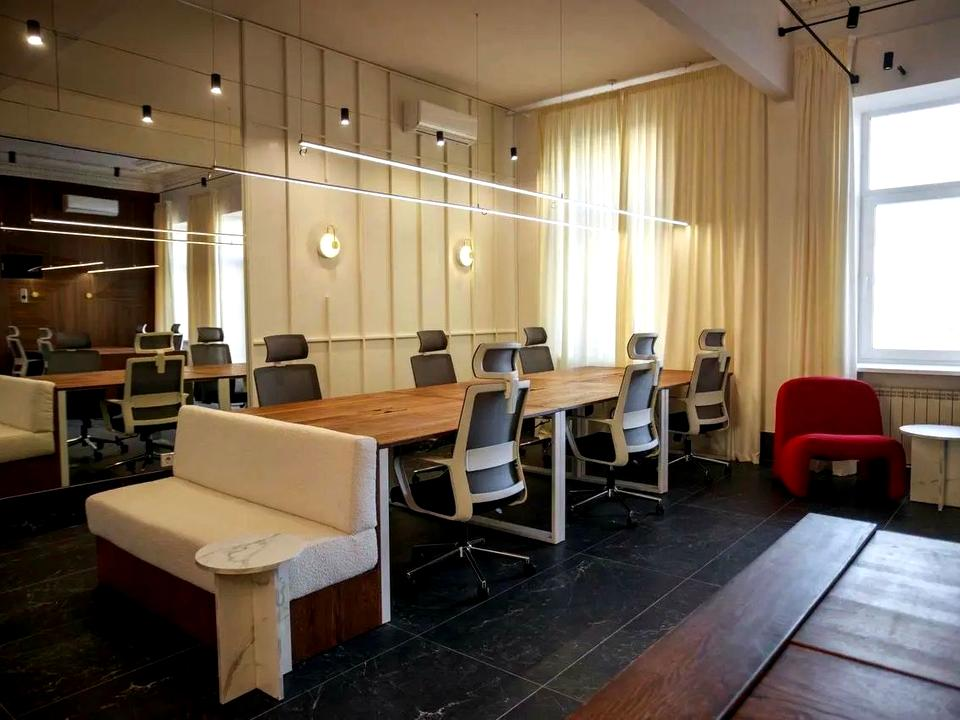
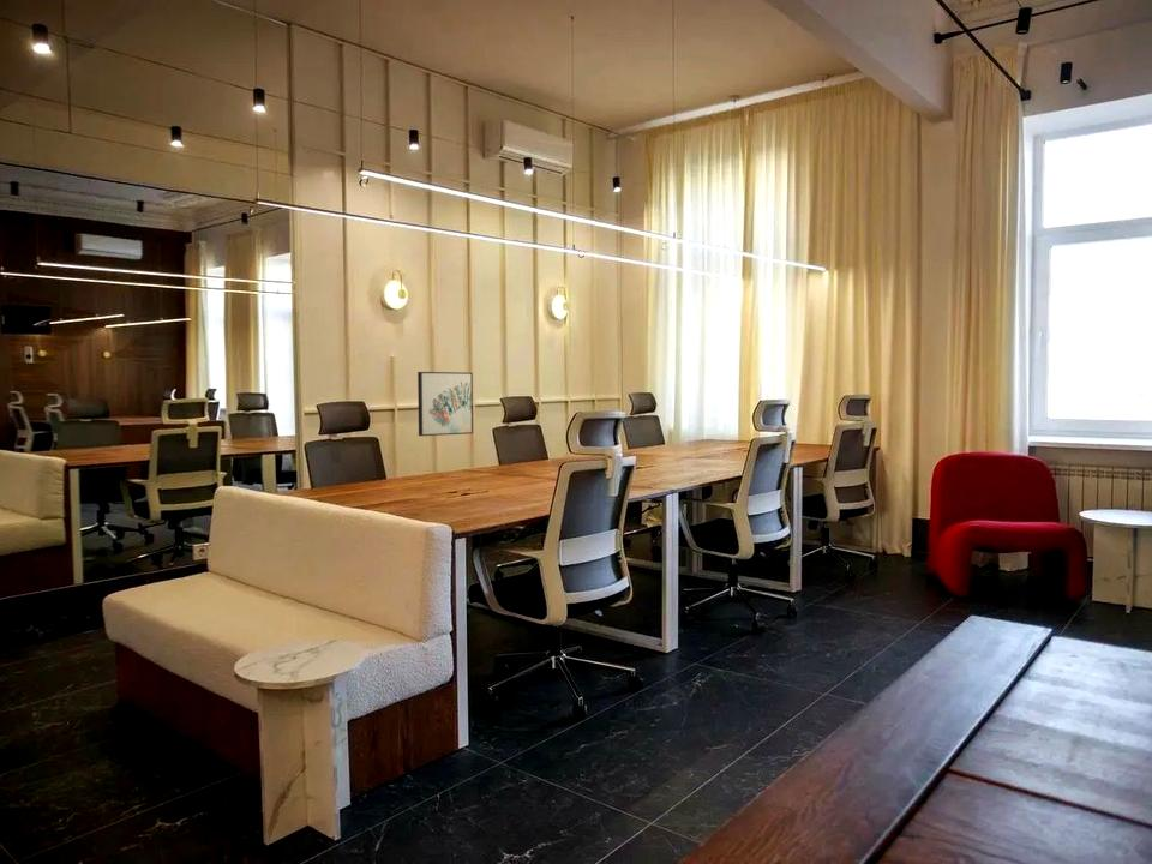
+ wall art [416,371,474,437]
